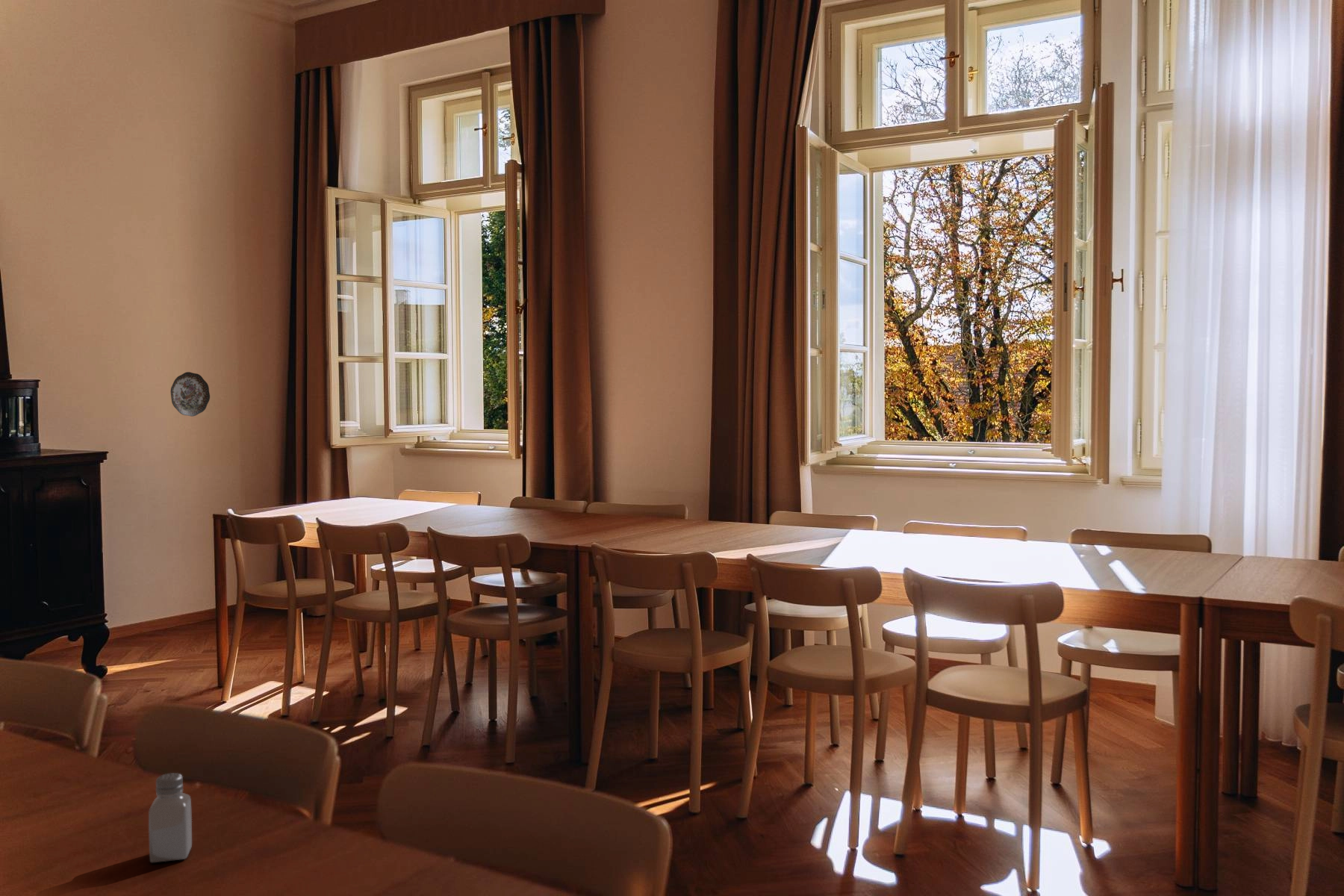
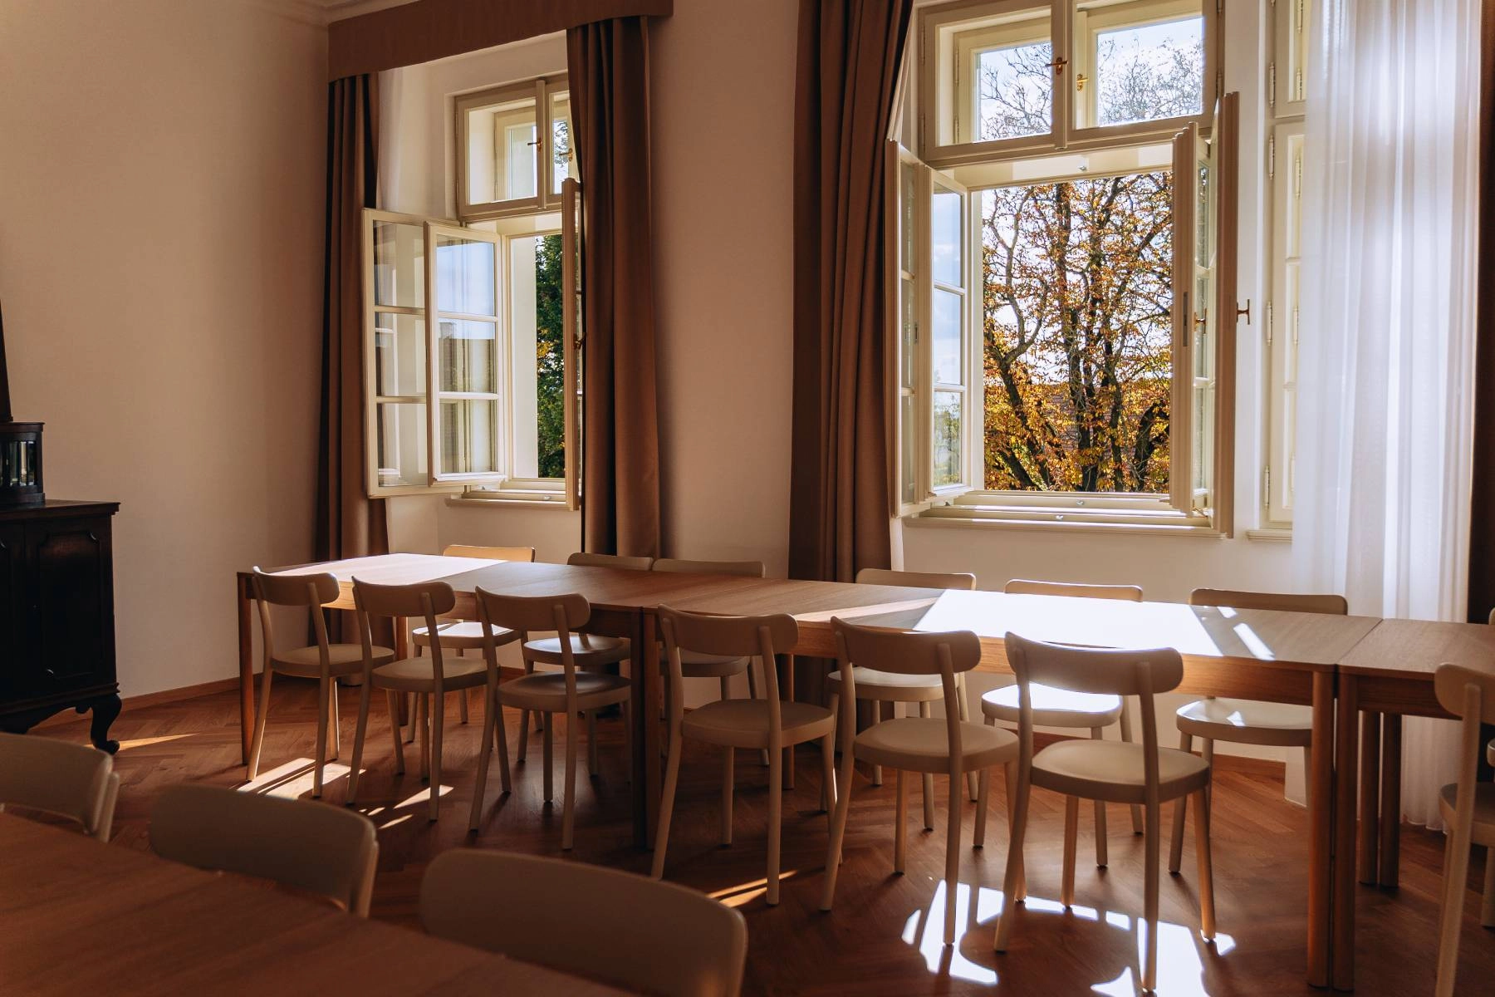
- decorative plate [169,371,211,417]
- saltshaker [148,772,193,863]
